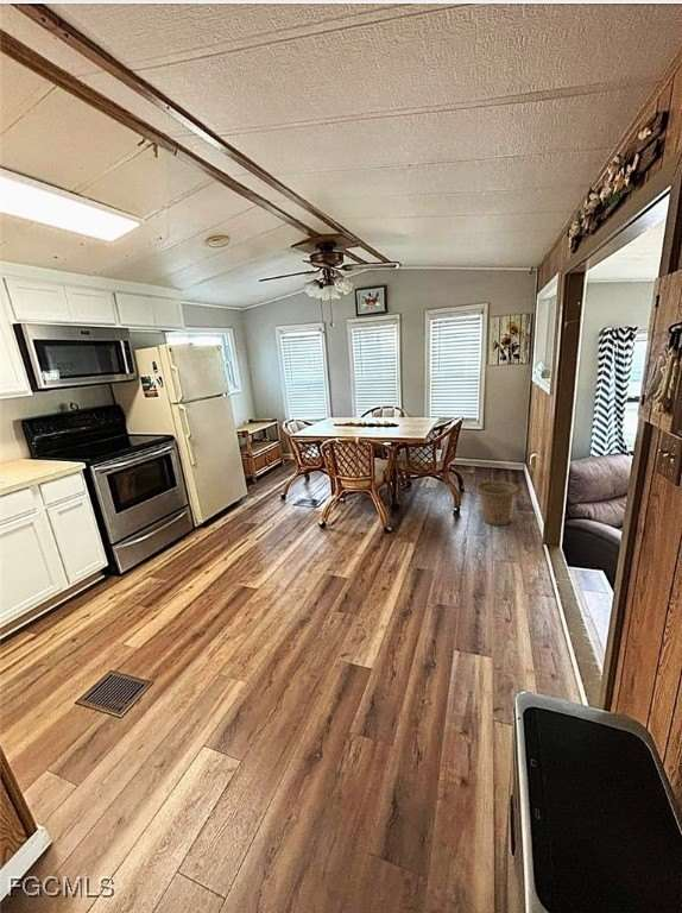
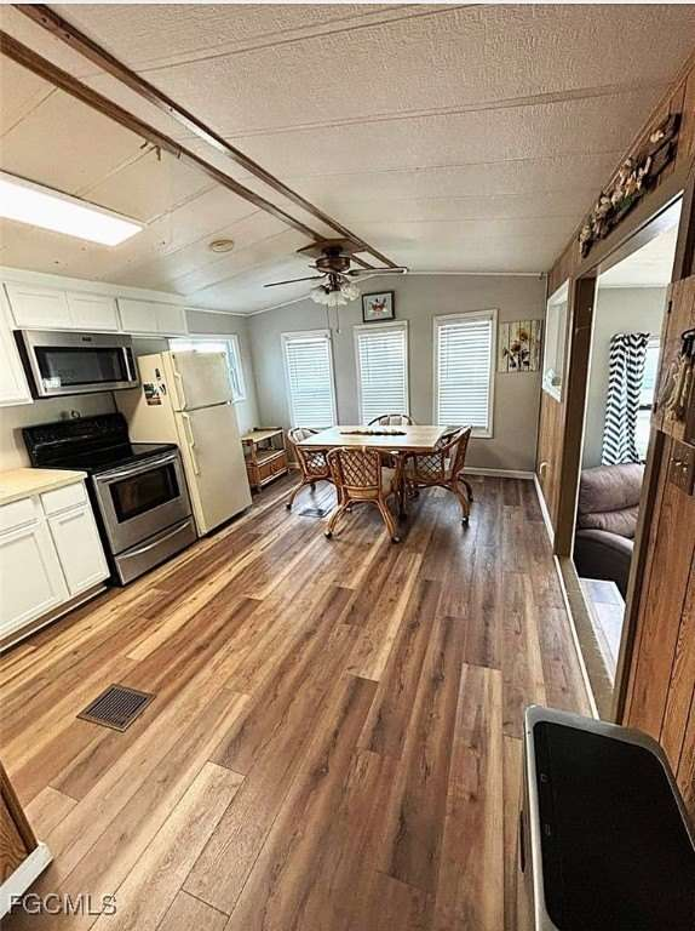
- basket [475,480,519,527]
